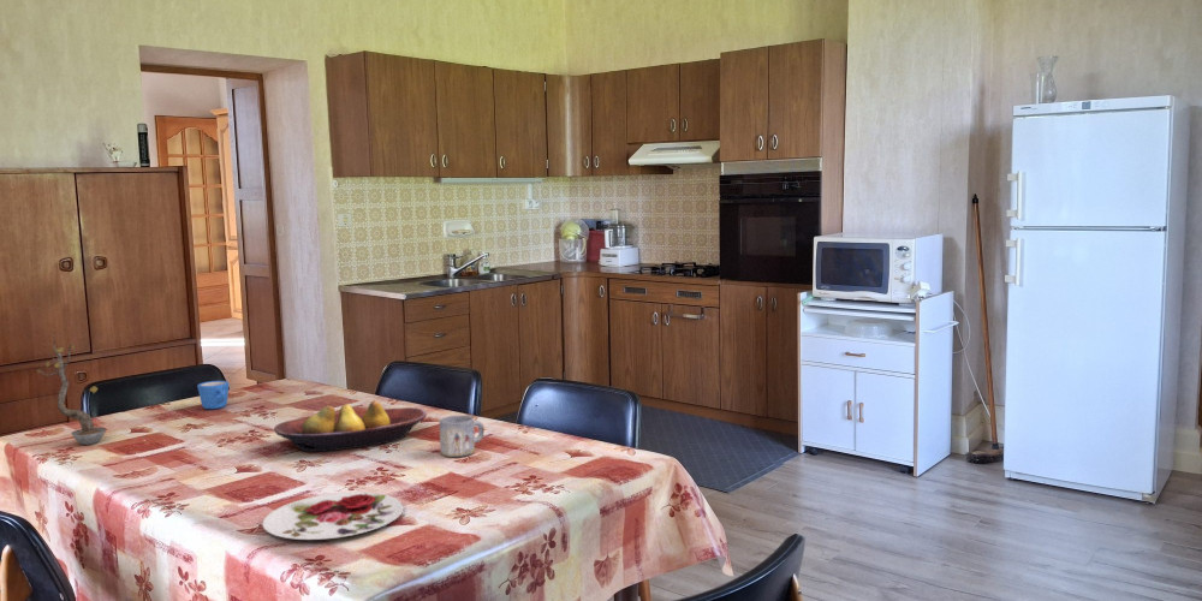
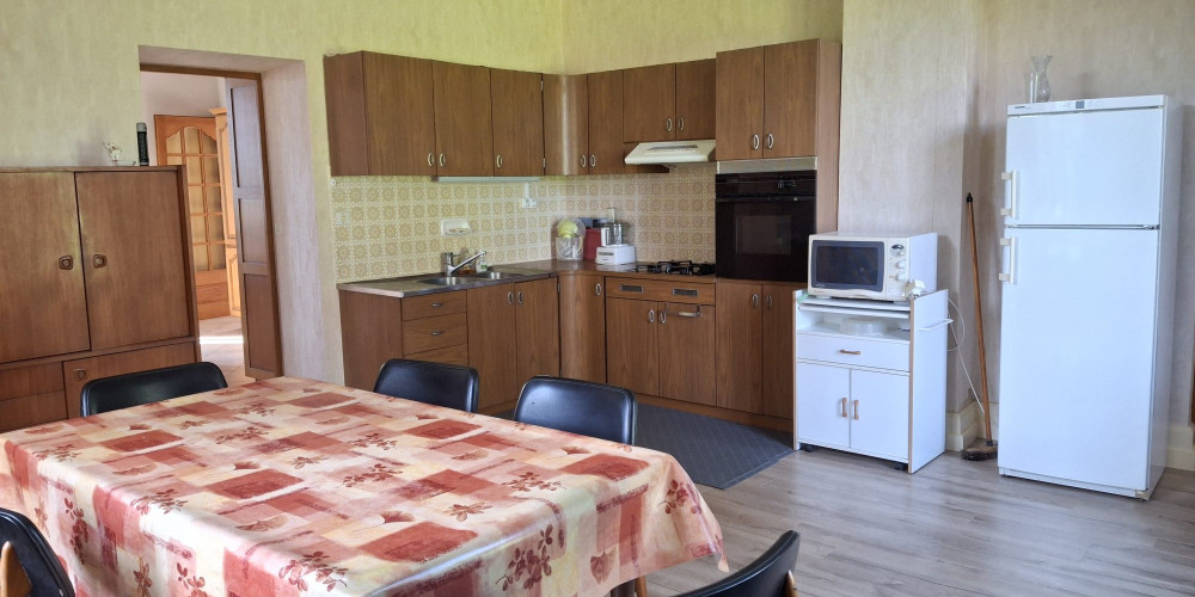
- plant [36,332,107,446]
- mug [438,415,486,458]
- mug [196,380,230,410]
- fruit bowl [273,400,428,453]
- plate [261,492,404,541]
